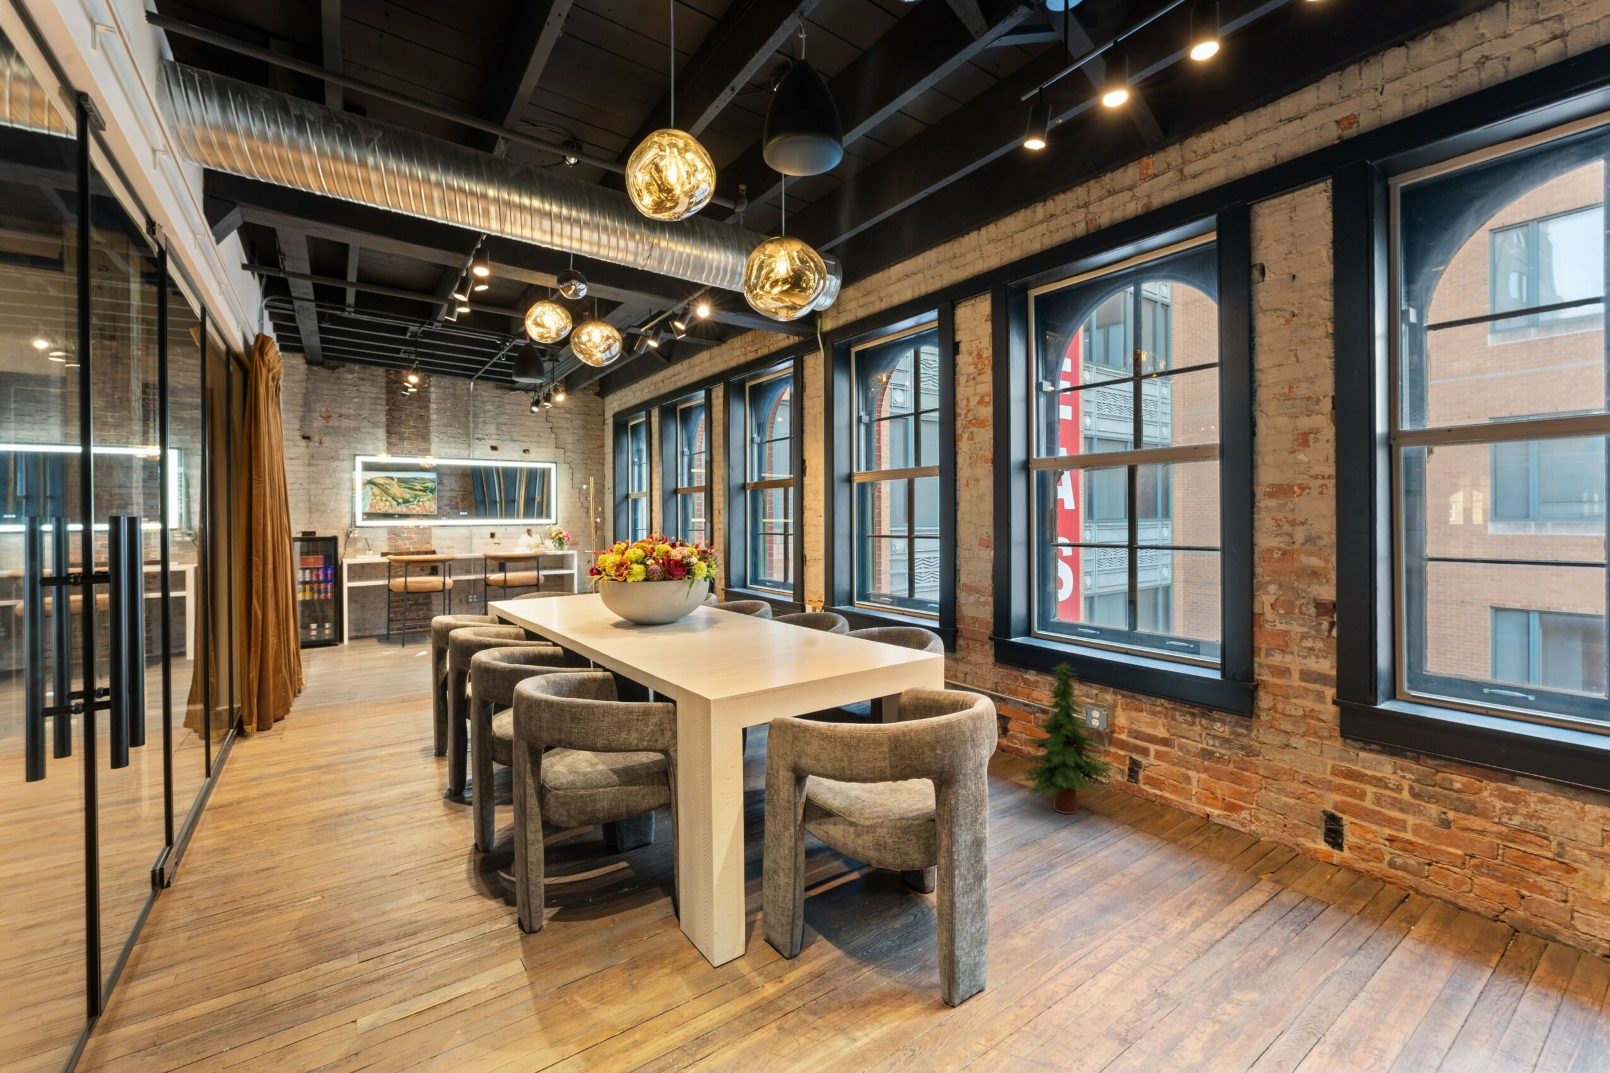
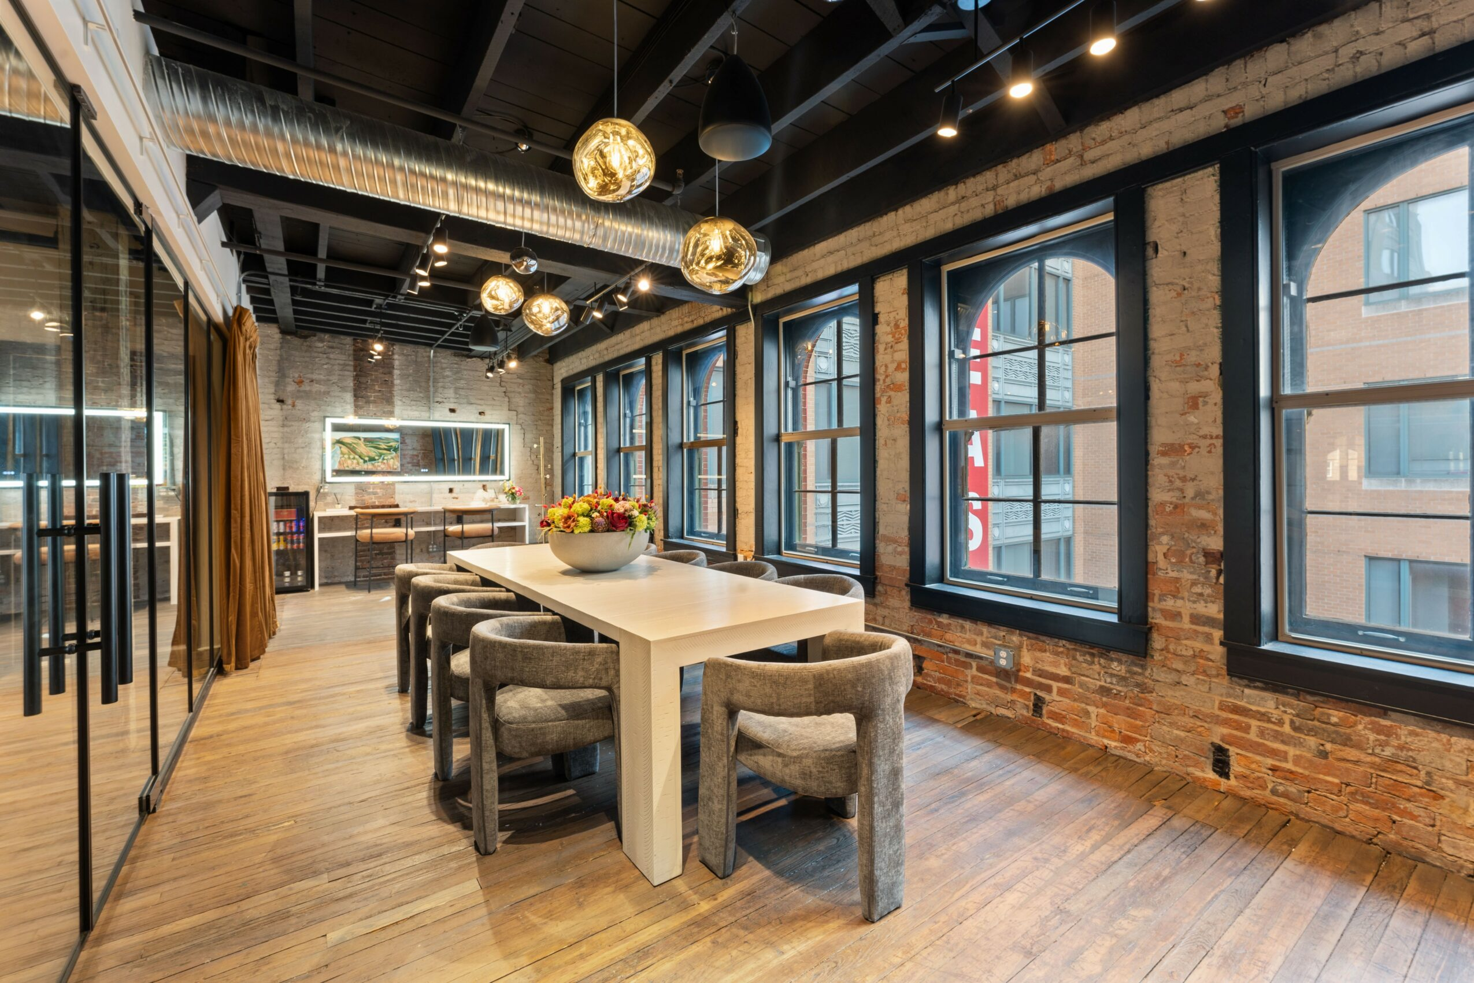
- tree [1019,661,1118,814]
